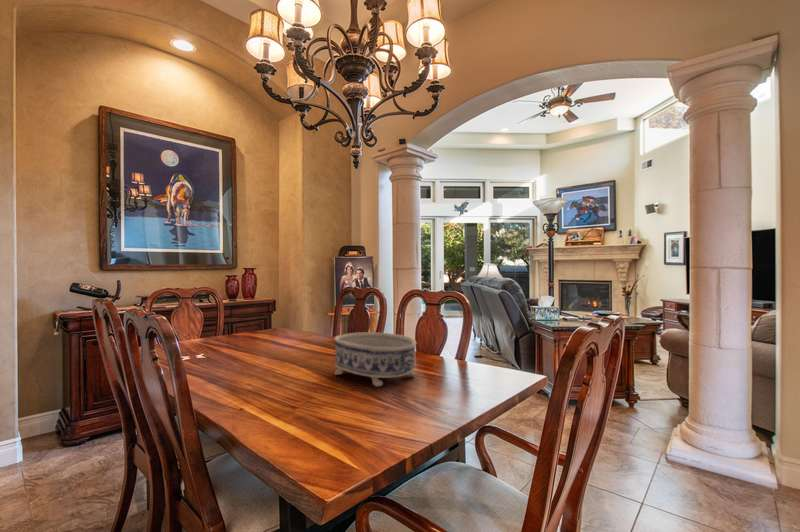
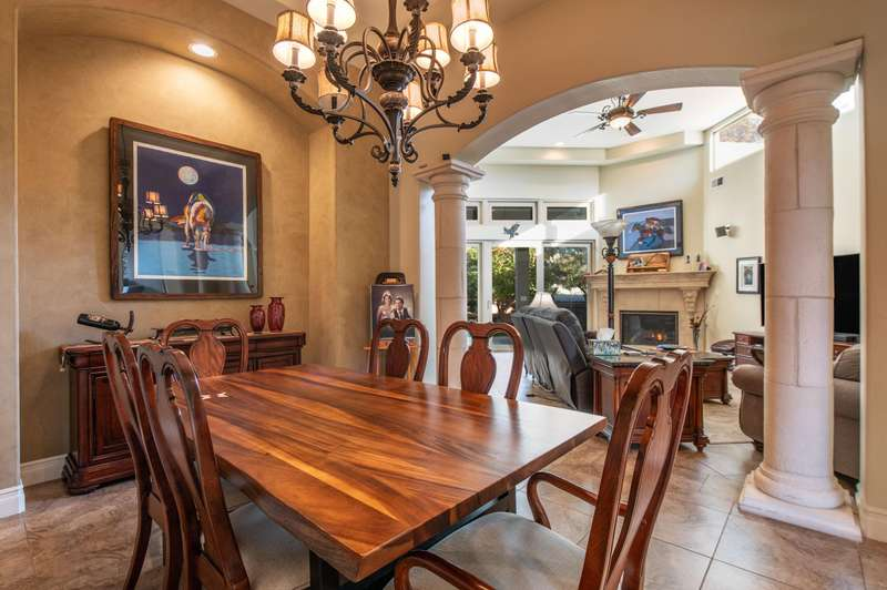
- decorative bowl [333,331,417,388]
